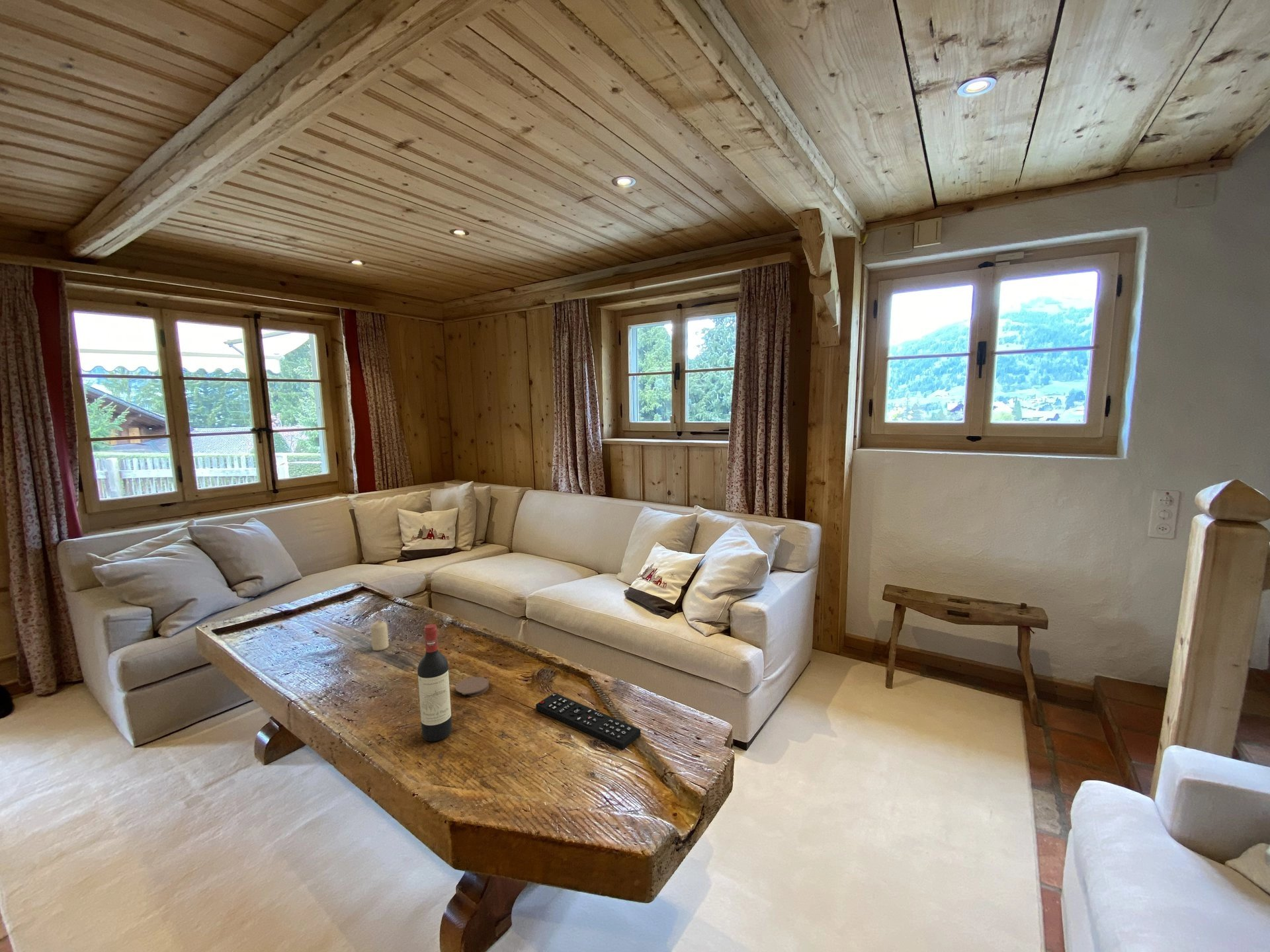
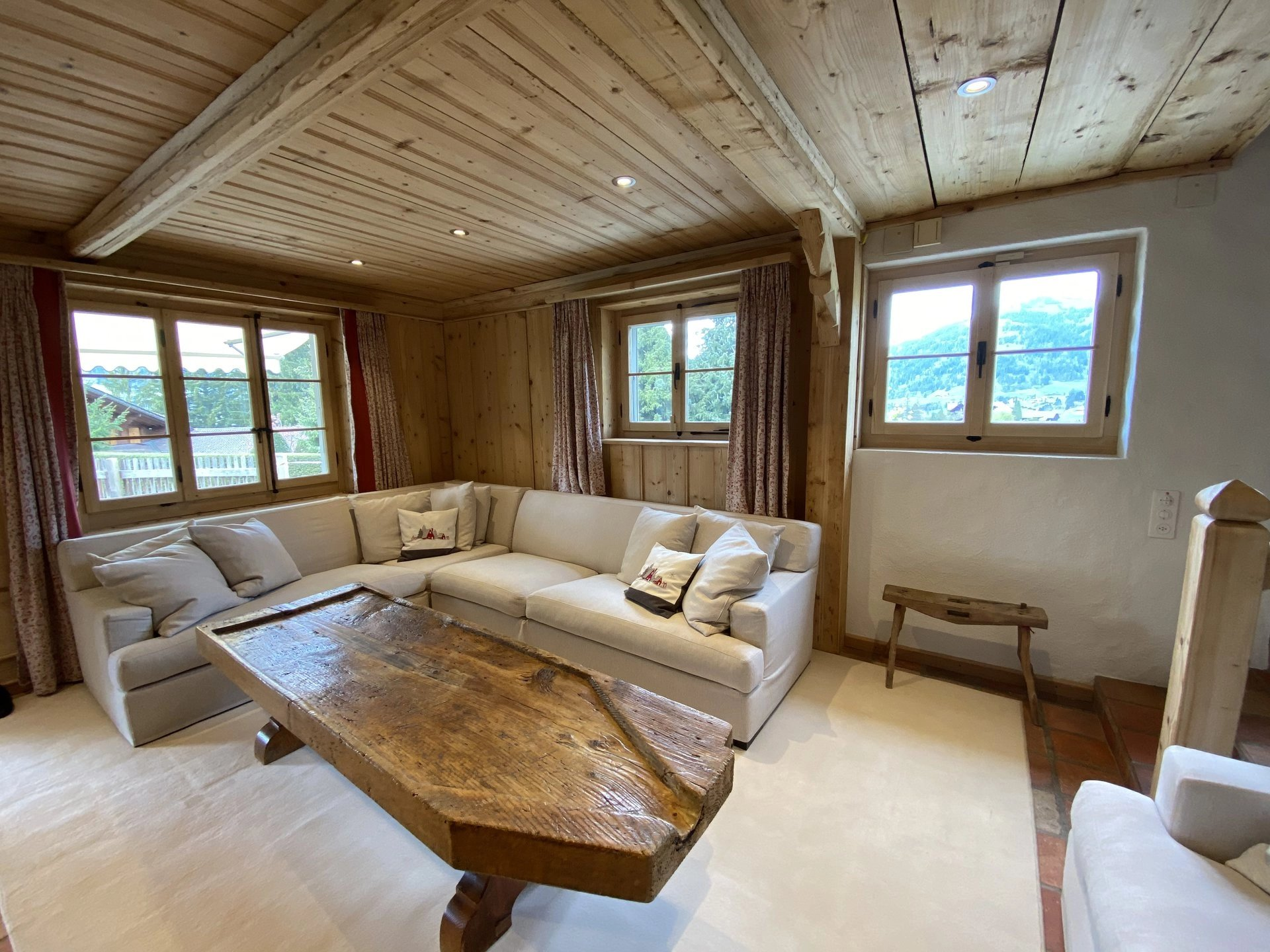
- remote control [535,692,641,750]
- coaster [455,676,489,697]
- candle [370,619,390,651]
- wine bottle [417,623,452,742]
